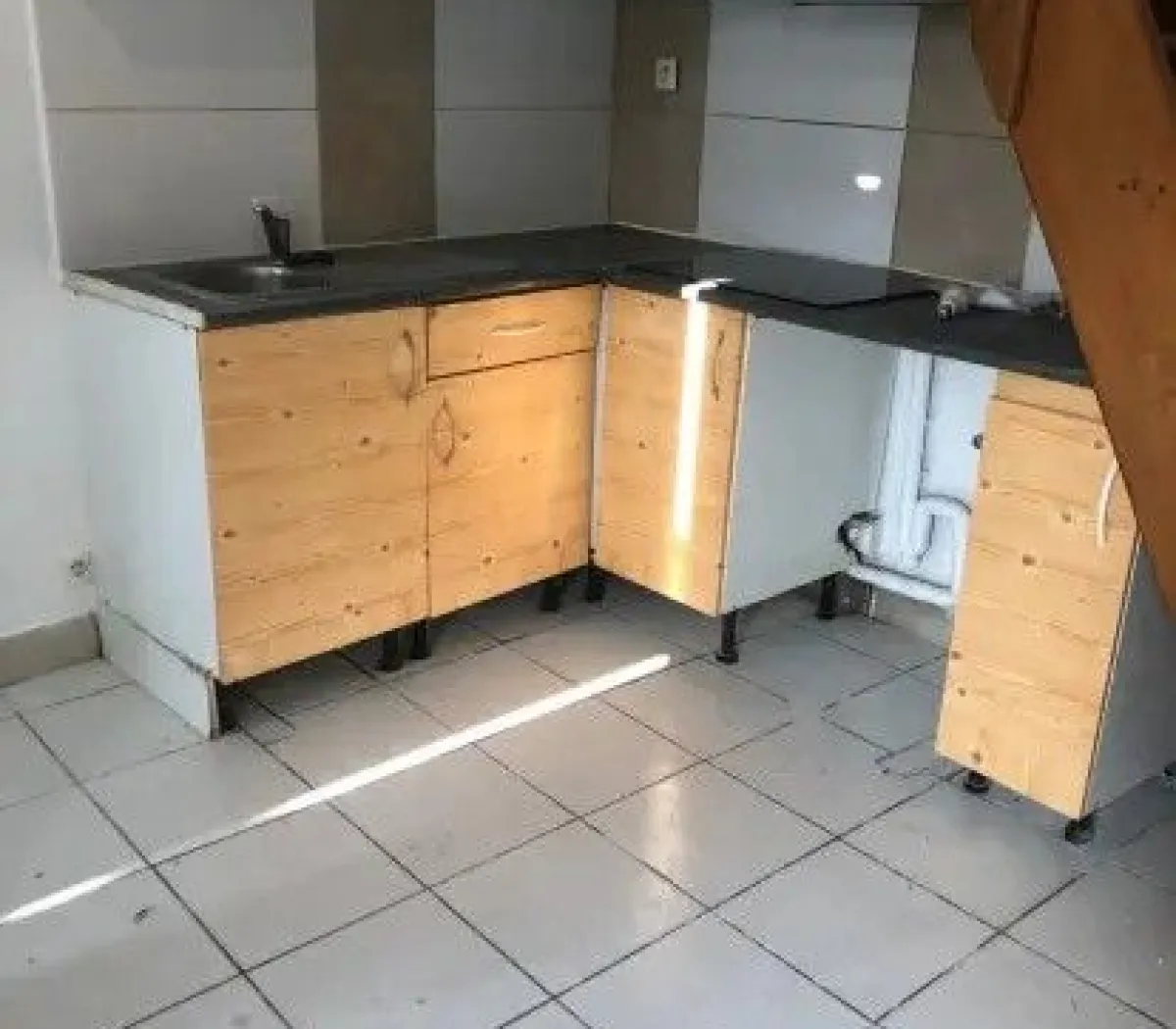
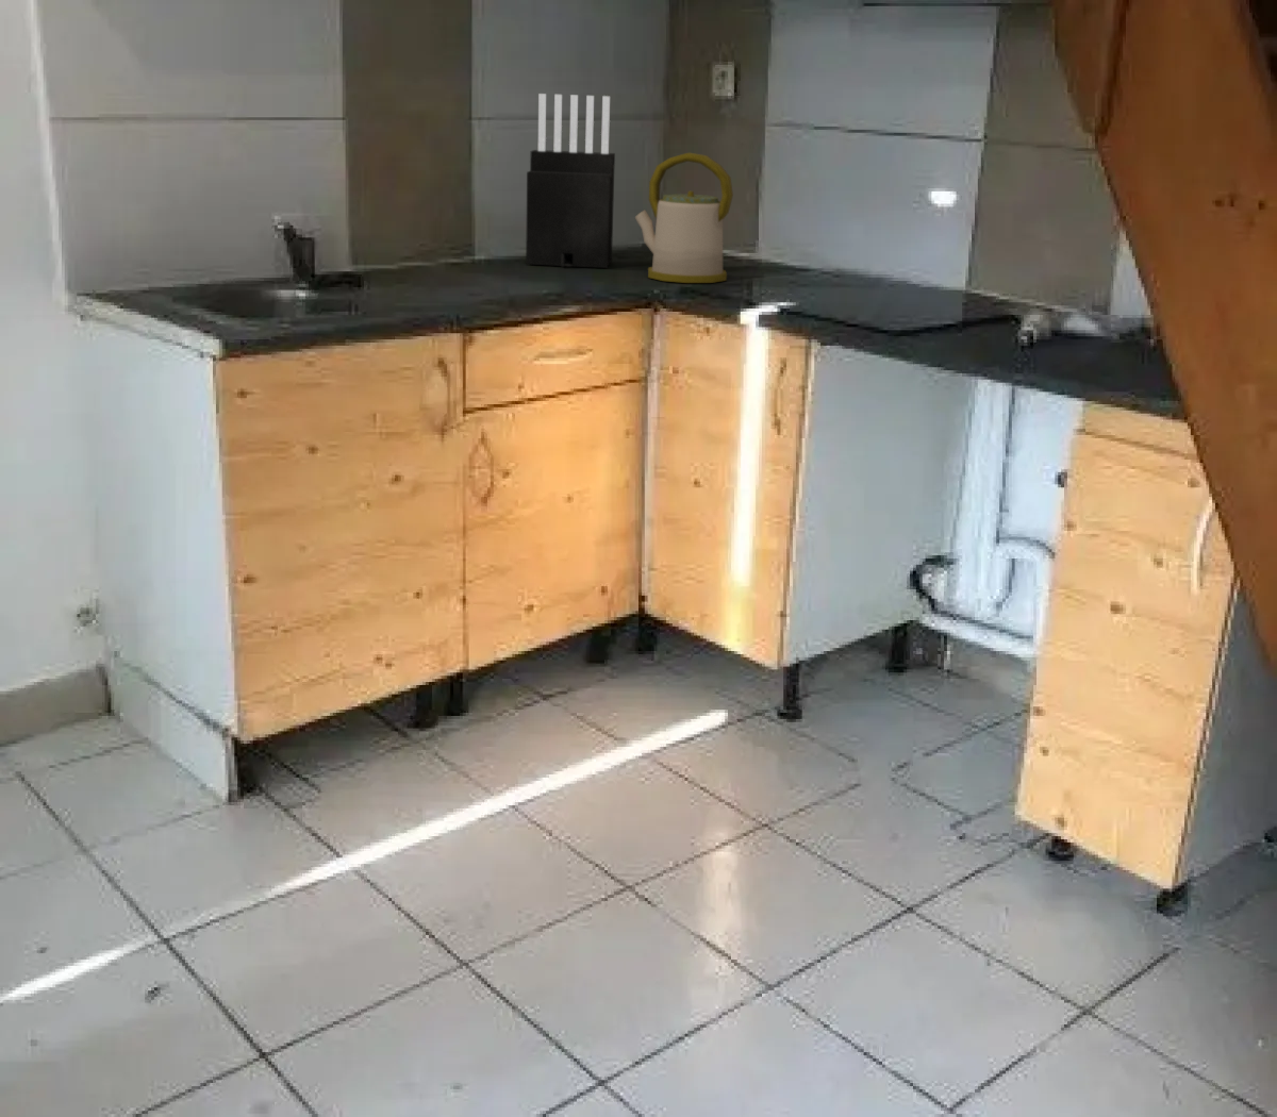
+ knife block [524,92,616,269]
+ kettle [634,152,734,284]
